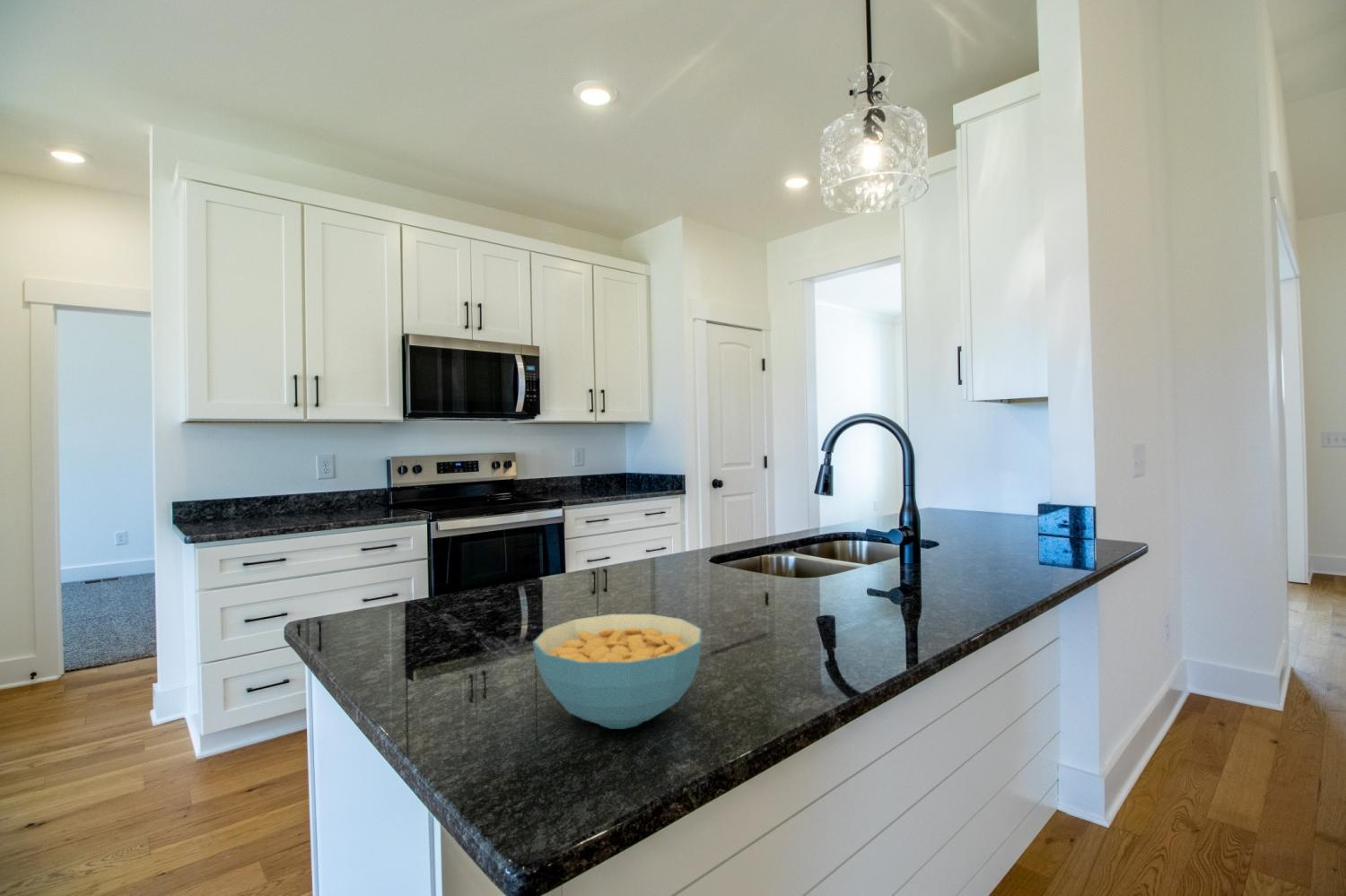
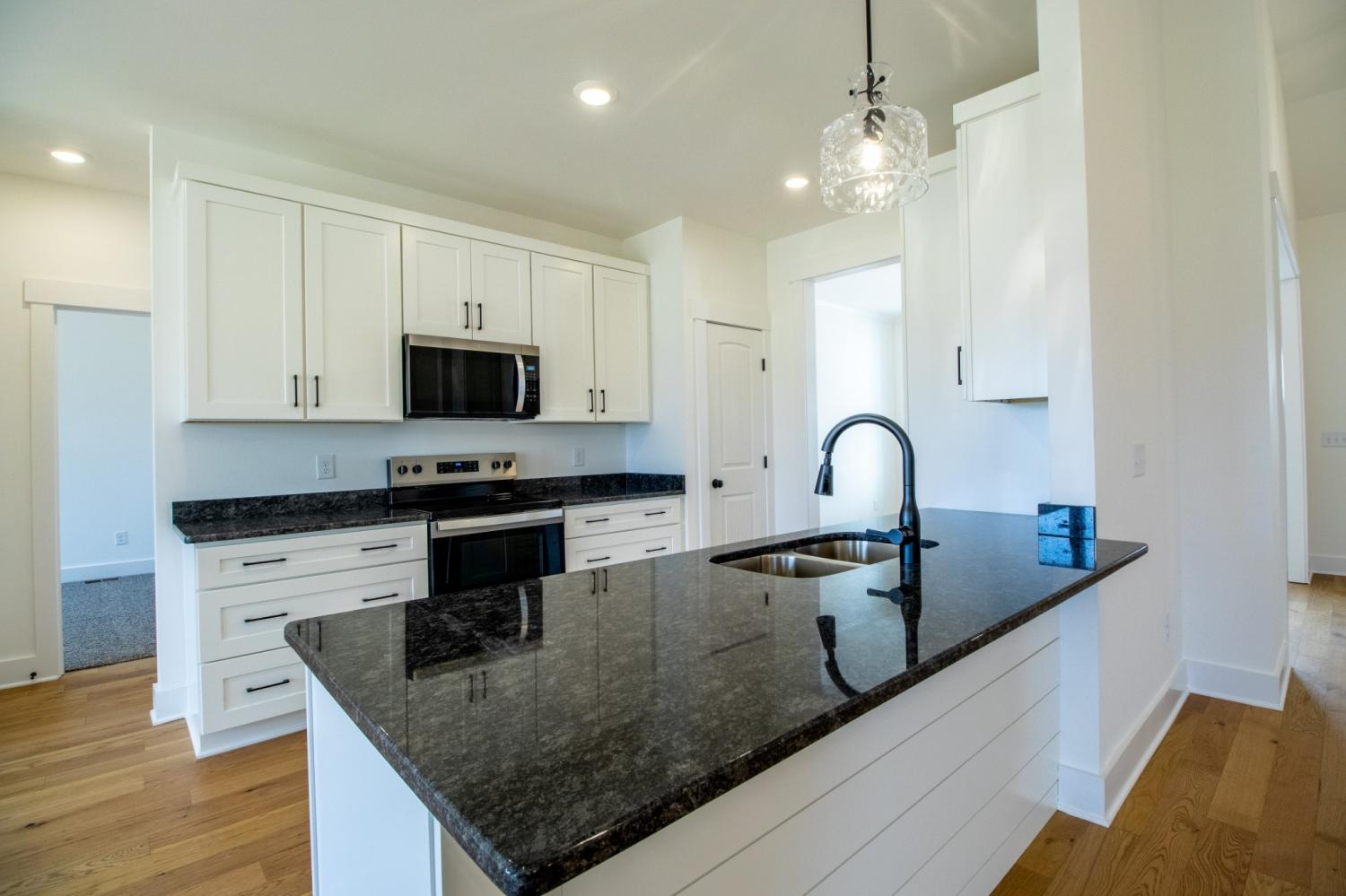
- cereal bowl [532,613,704,729]
